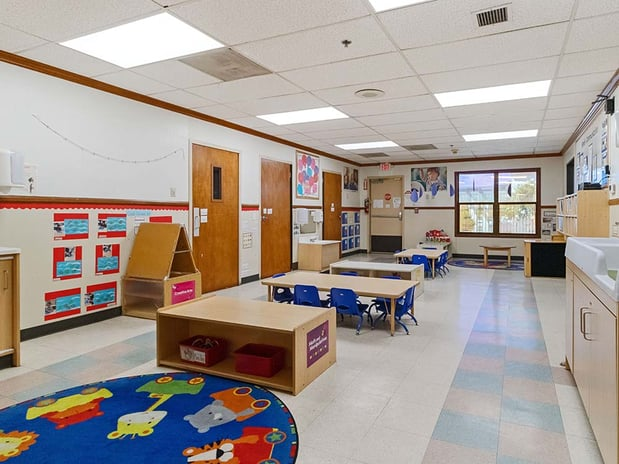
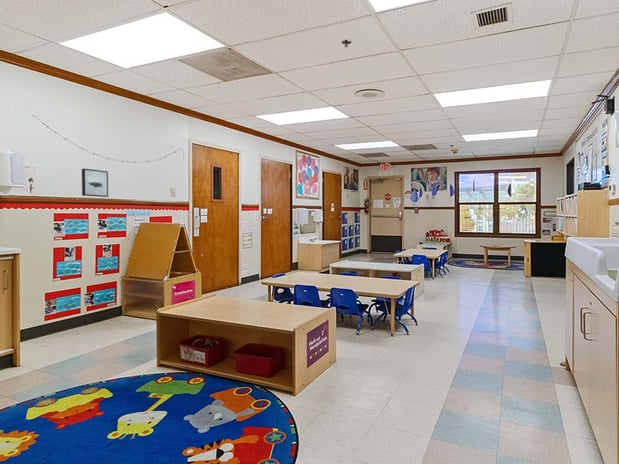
+ wall art [81,168,109,198]
